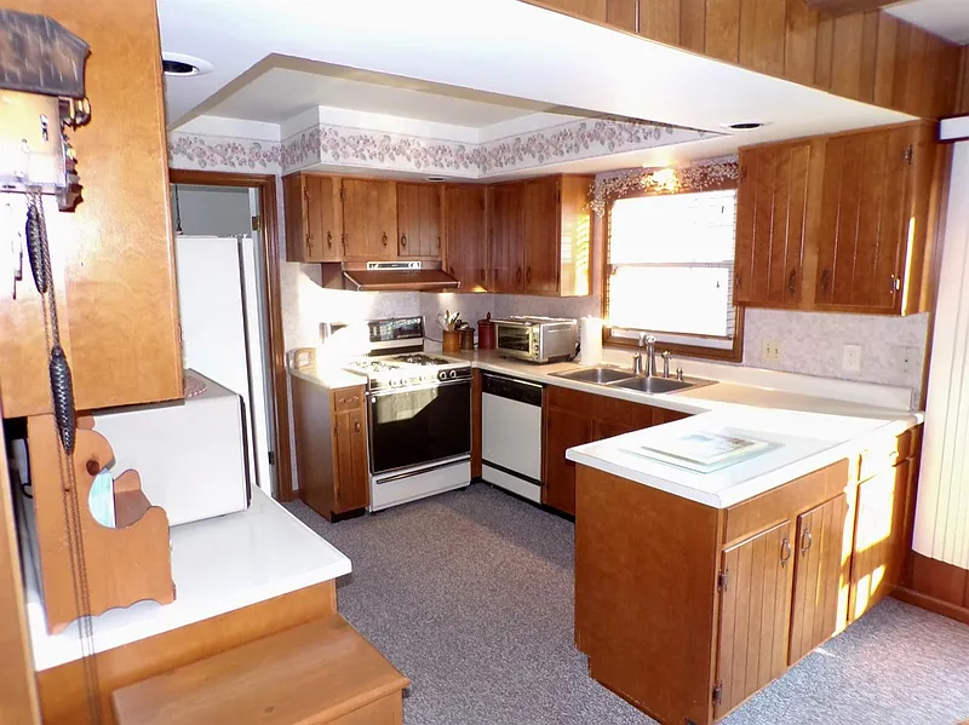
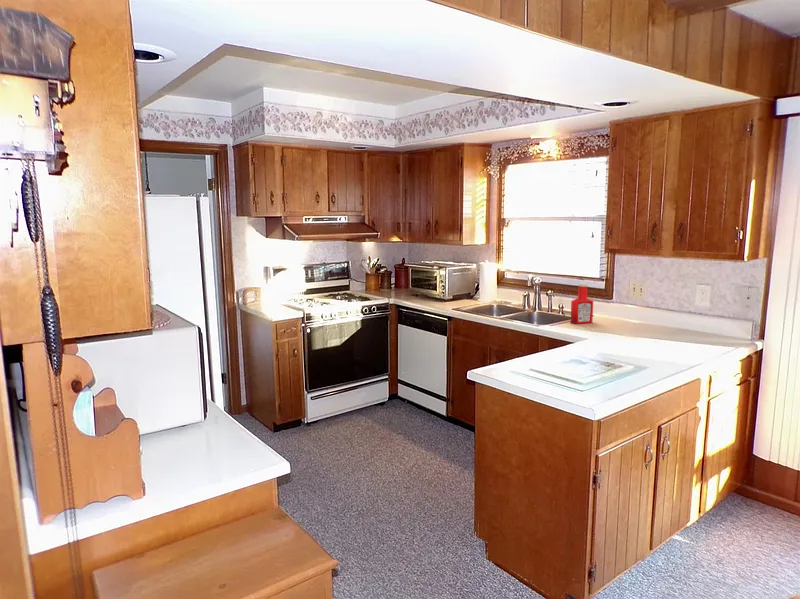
+ soap bottle [570,282,594,325]
